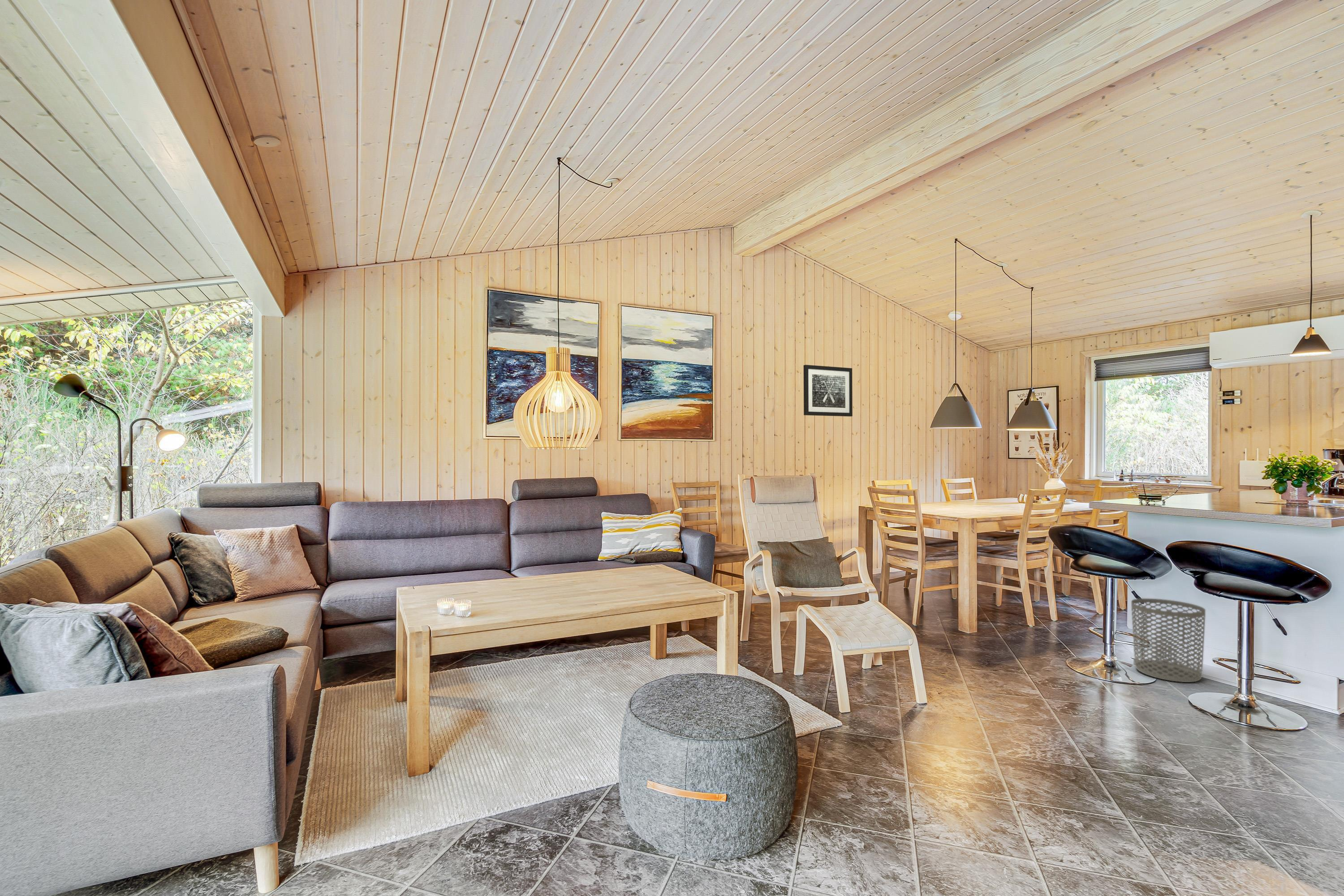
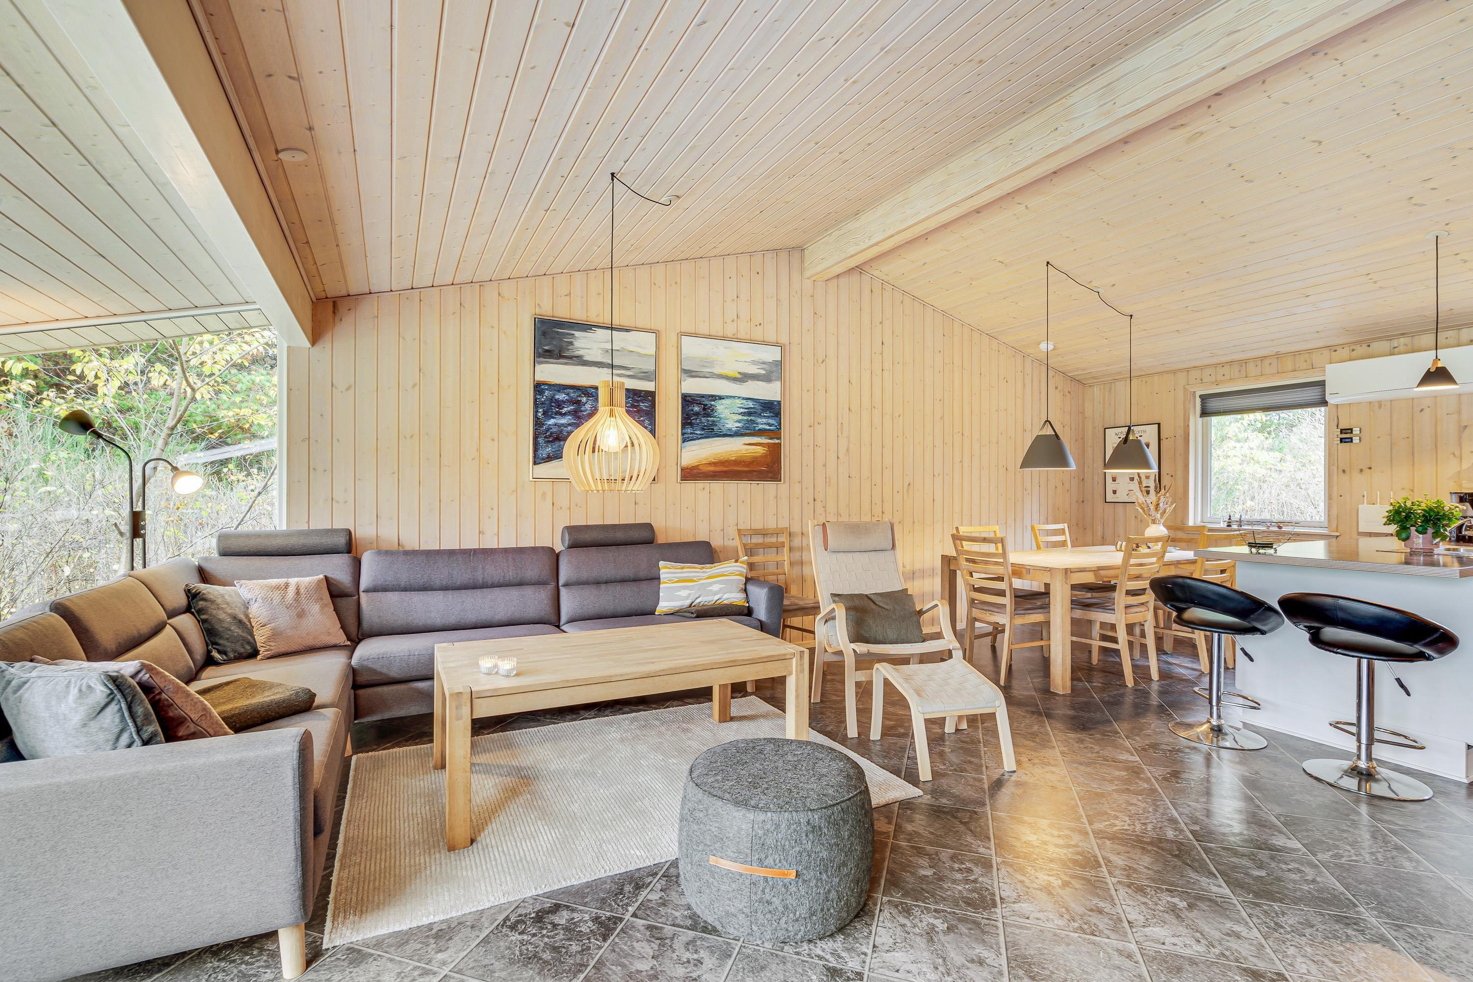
- wall art [803,364,853,417]
- waste bin [1131,598,1206,683]
